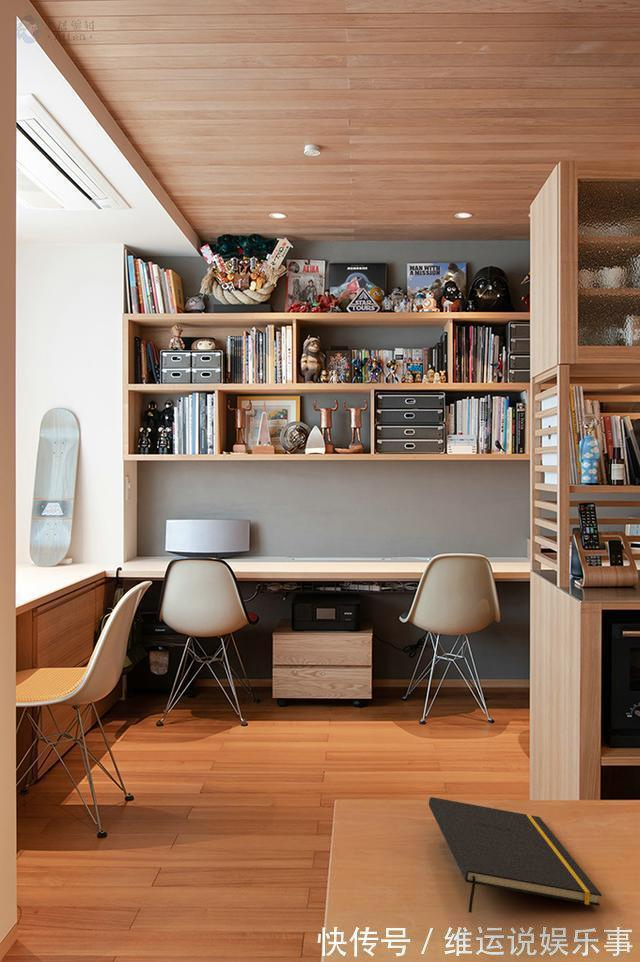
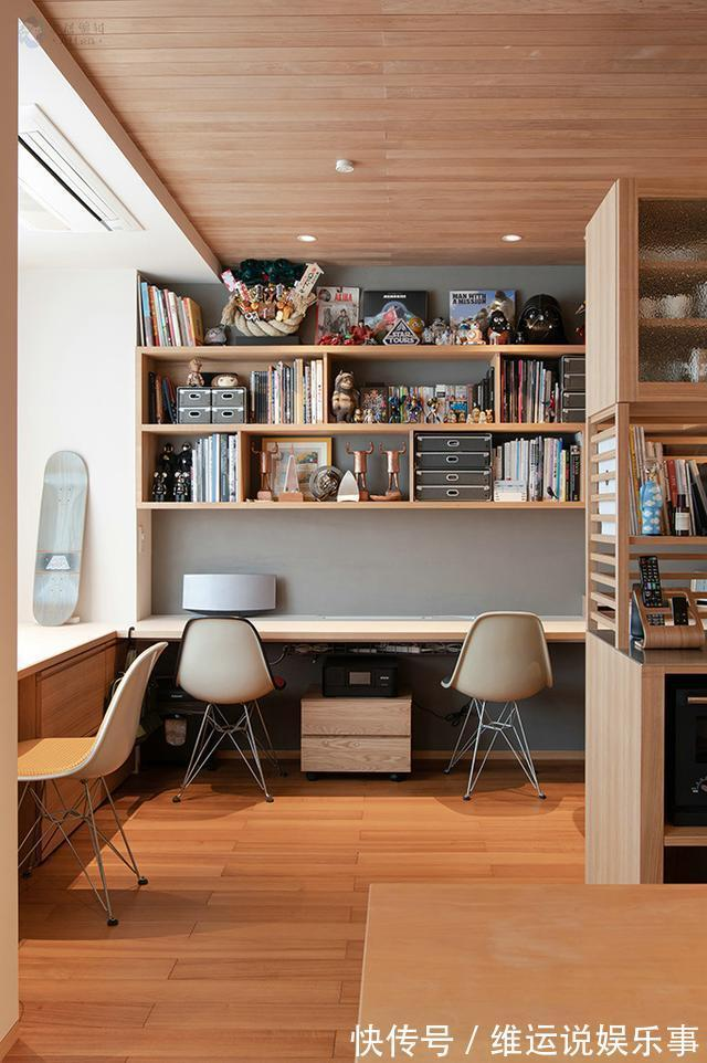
- notepad [428,796,603,914]
